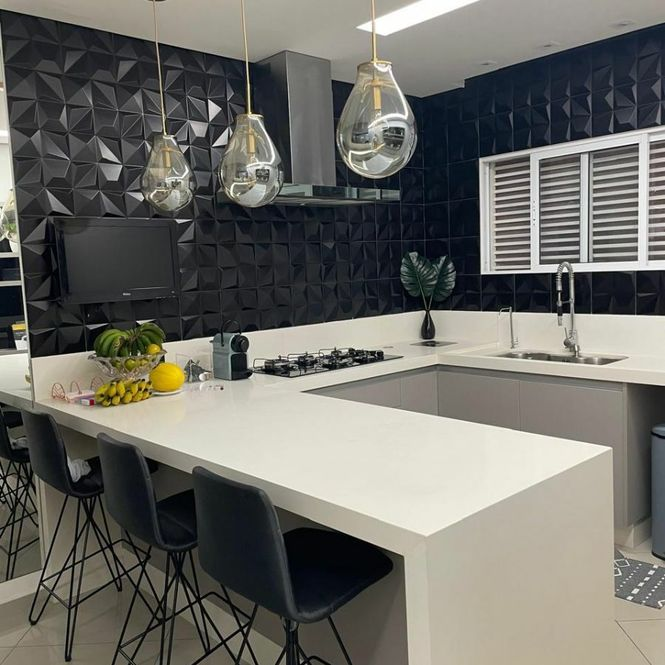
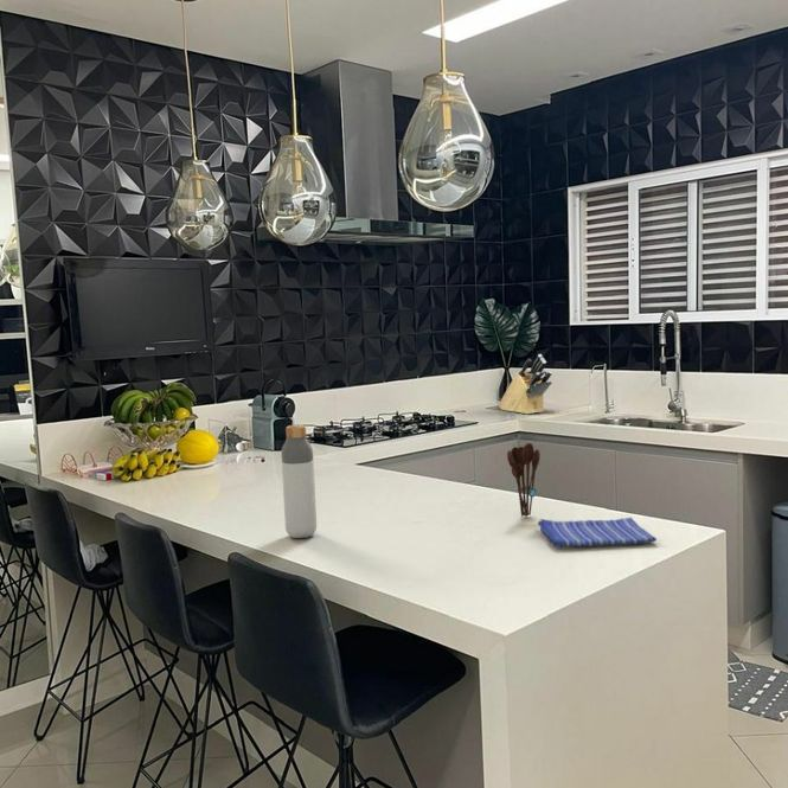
+ utensil holder [506,442,542,518]
+ dish towel [537,517,658,549]
+ bottle [280,423,318,539]
+ knife block [498,353,553,415]
